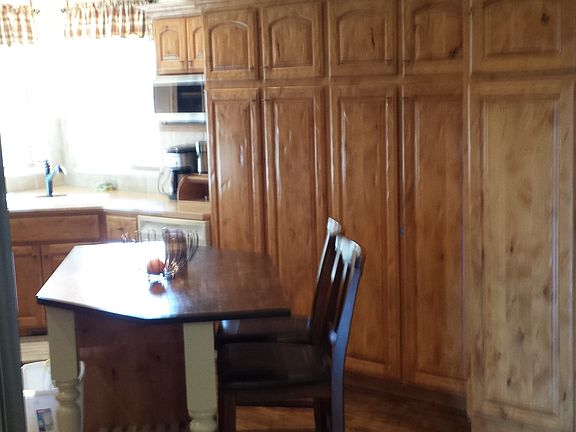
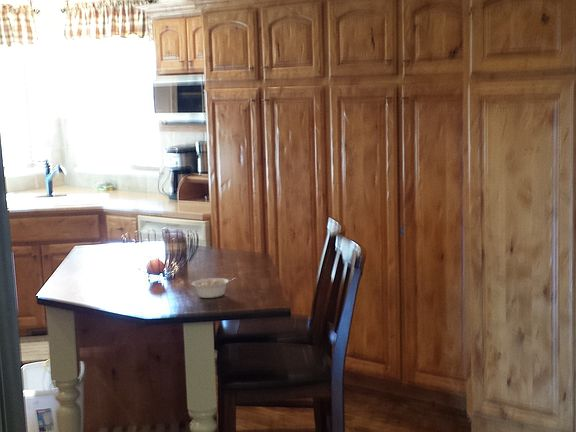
+ legume [191,276,238,299]
